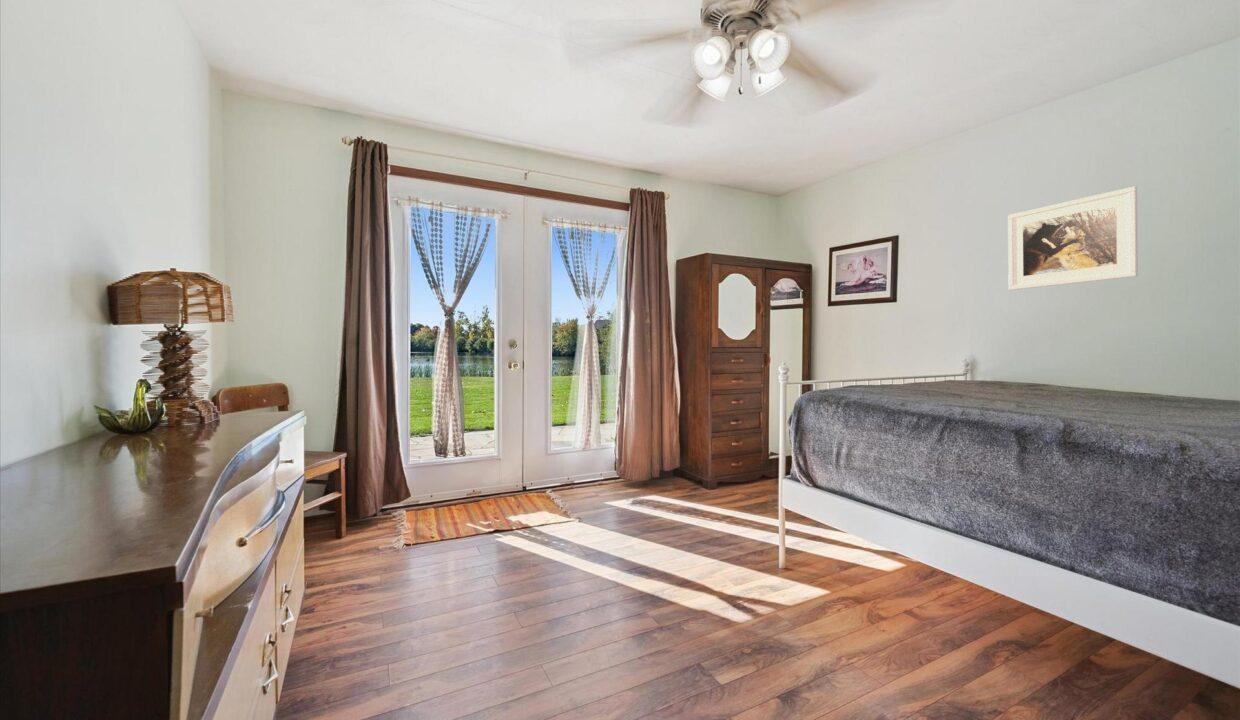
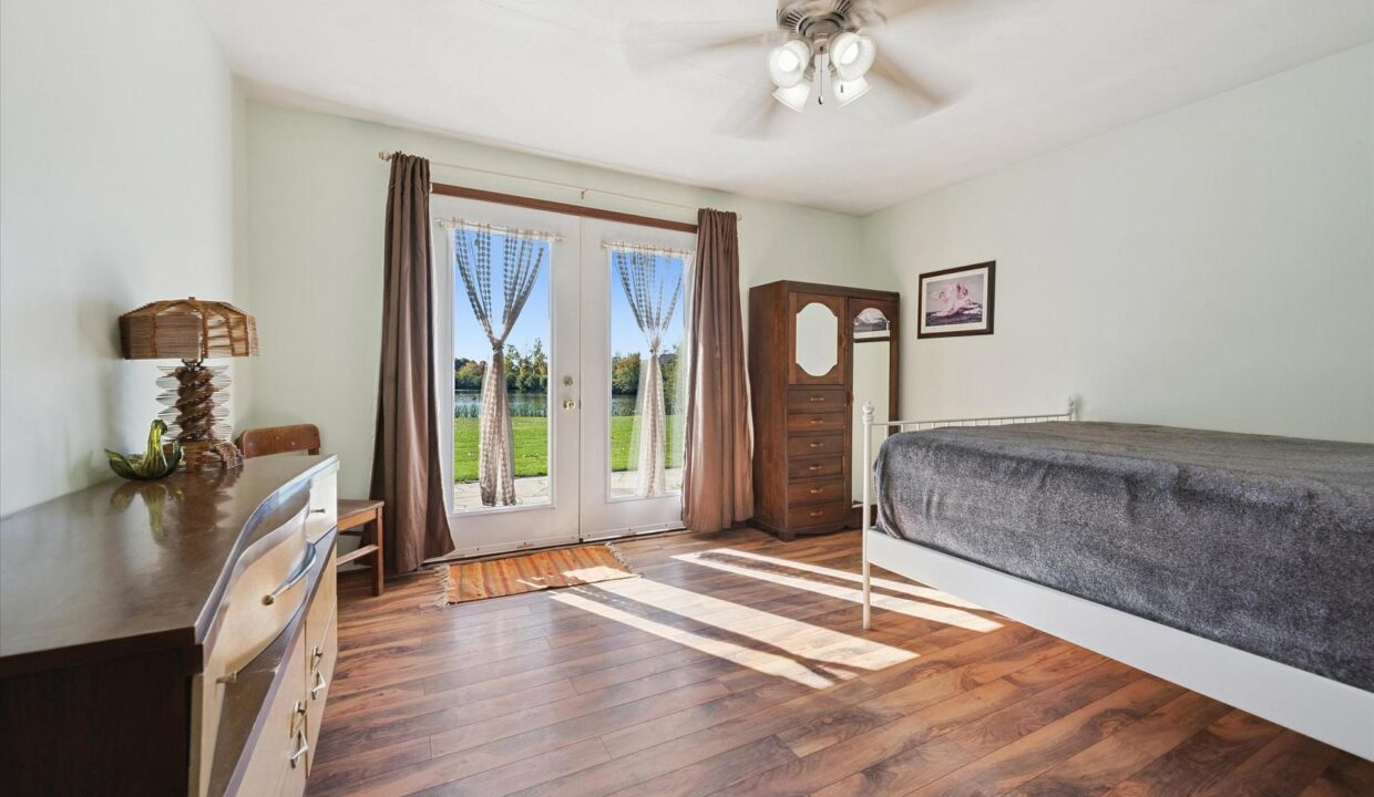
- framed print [1007,185,1139,291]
